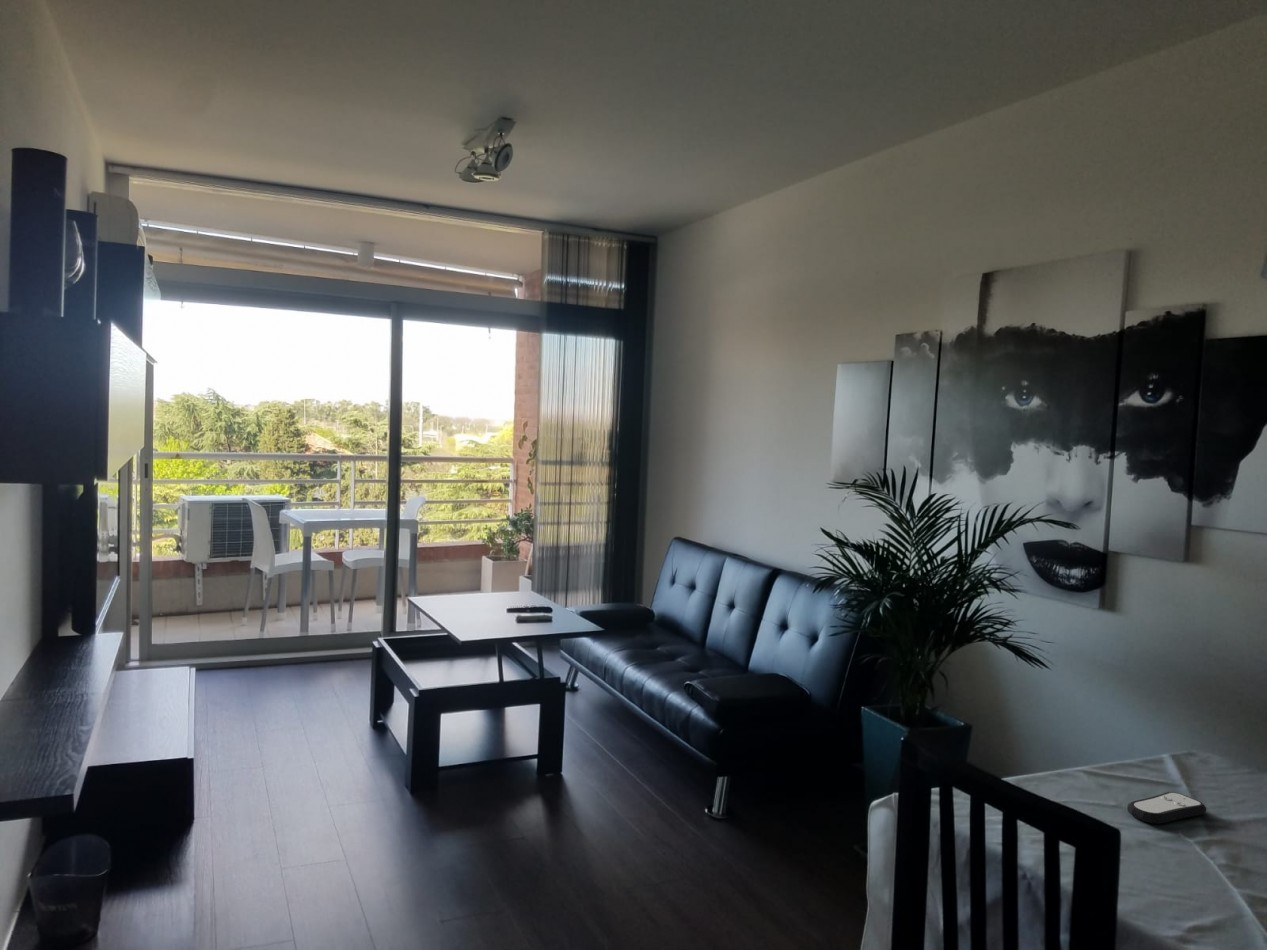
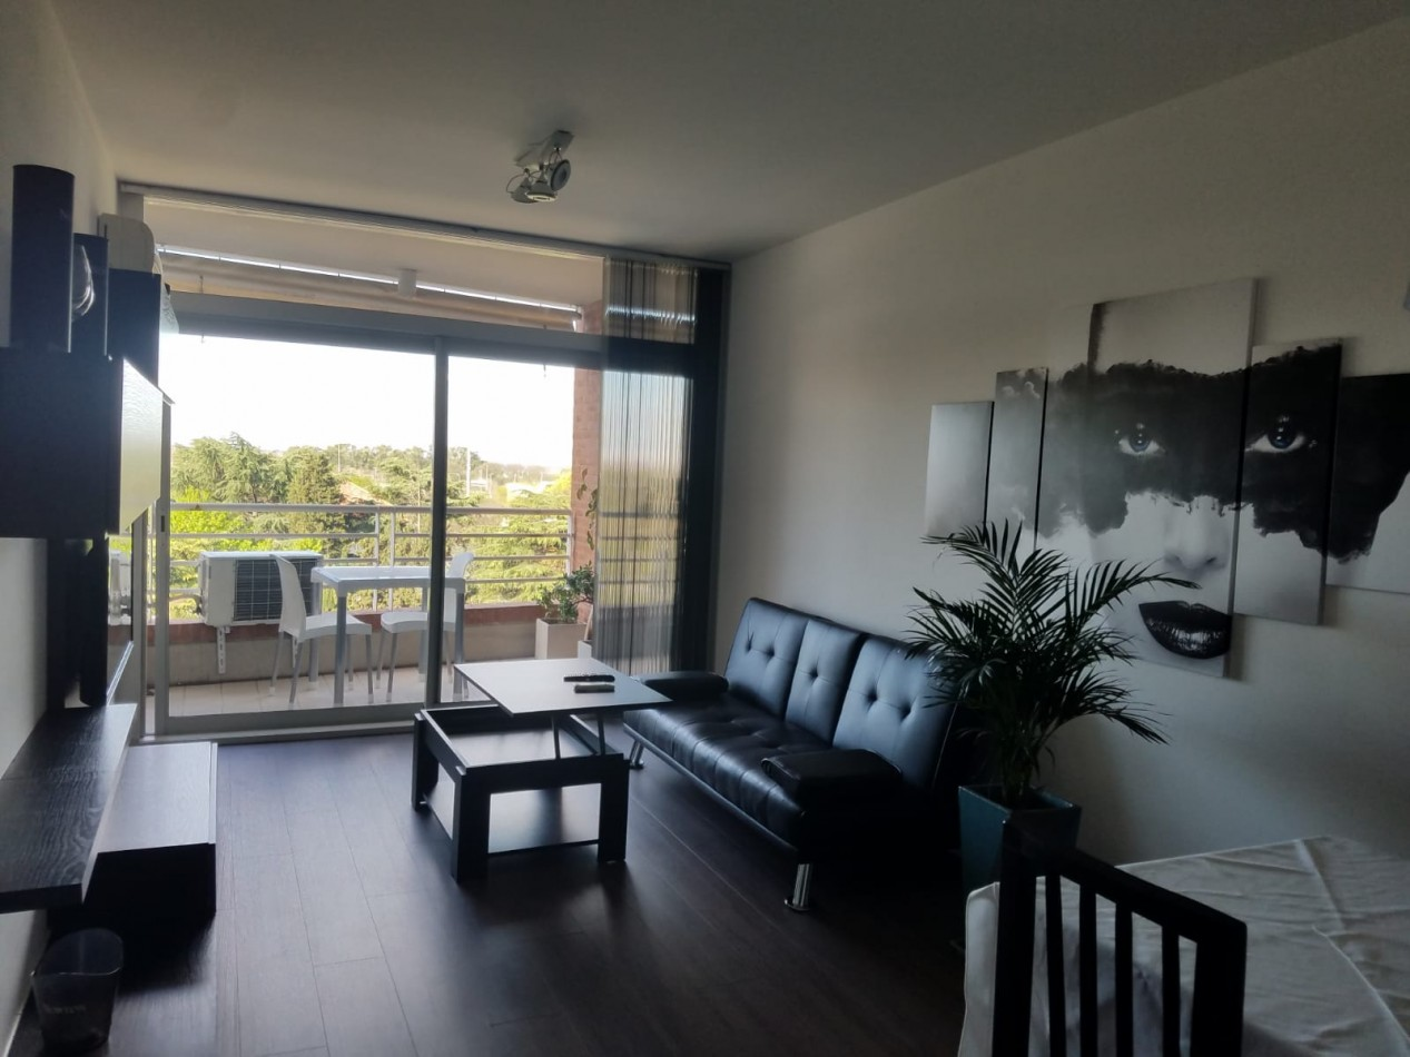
- remote control [1126,791,1207,825]
